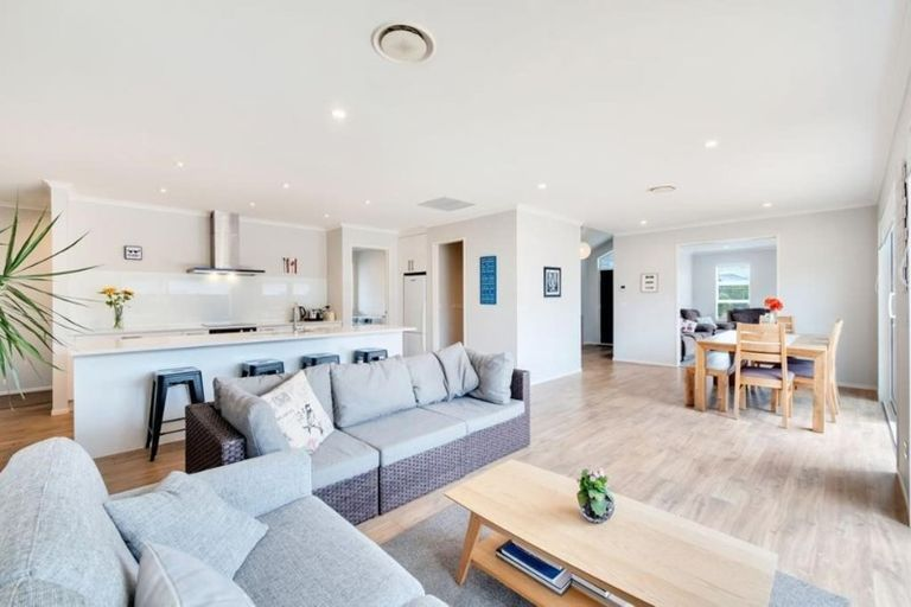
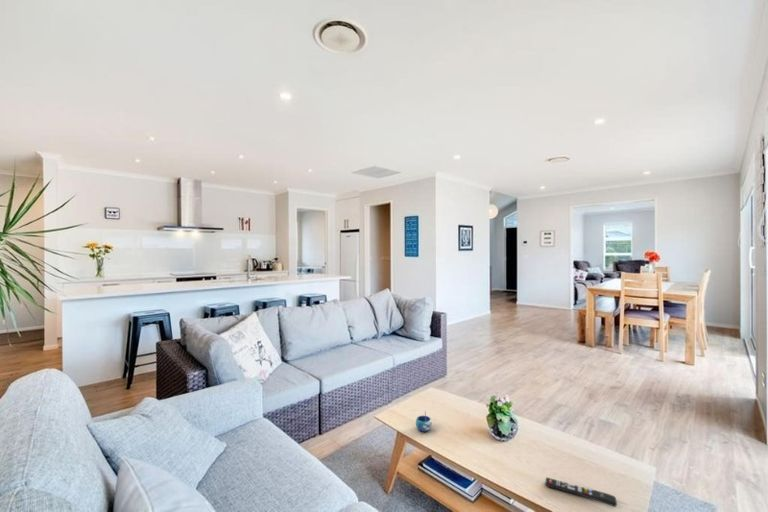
+ remote control [544,477,618,508]
+ mug [415,410,433,433]
